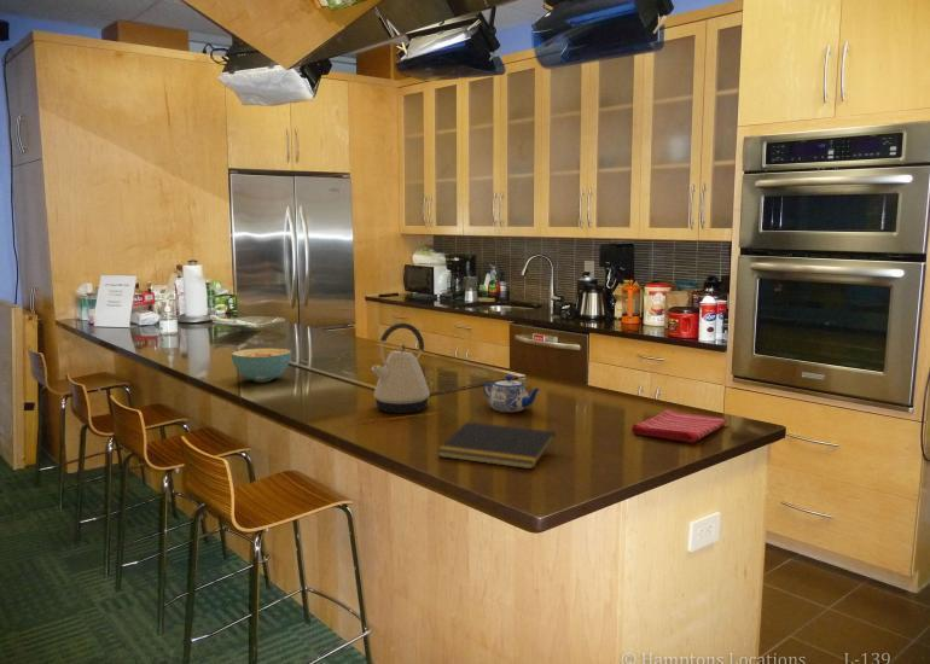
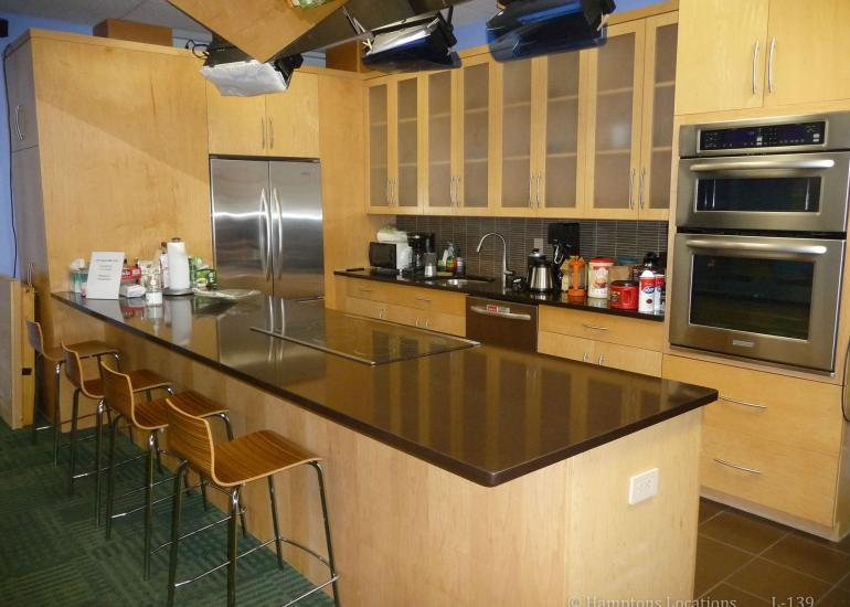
- kettle [370,321,431,414]
- dish towel [630,408,728,443]
- notepad [436,421,557,470]
- teapot [482,374,541,413]
- cereal bowl [231,348,292,383]
